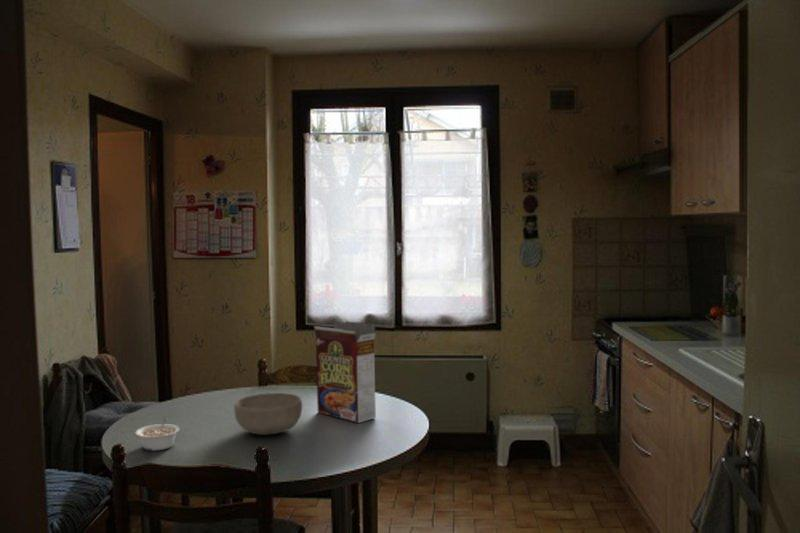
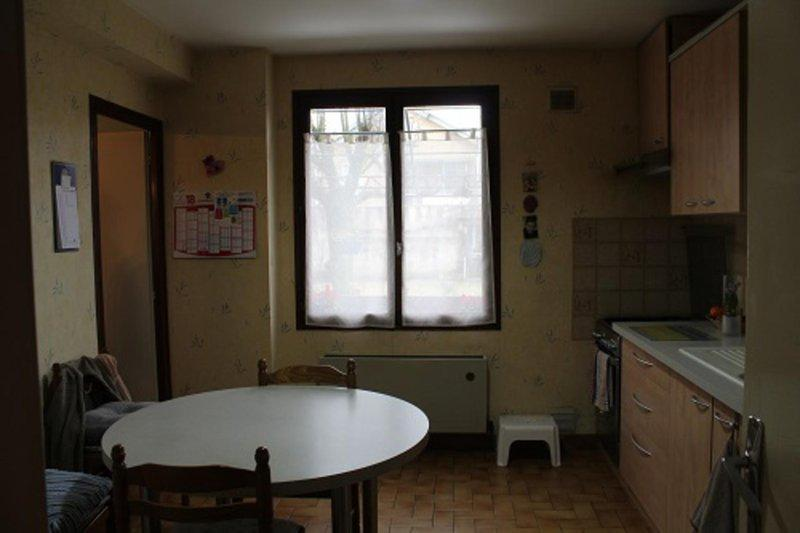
- cereal box [313,320,377,424]
- bowl [233,392,303,436]
- legume [134,417,180,452]
